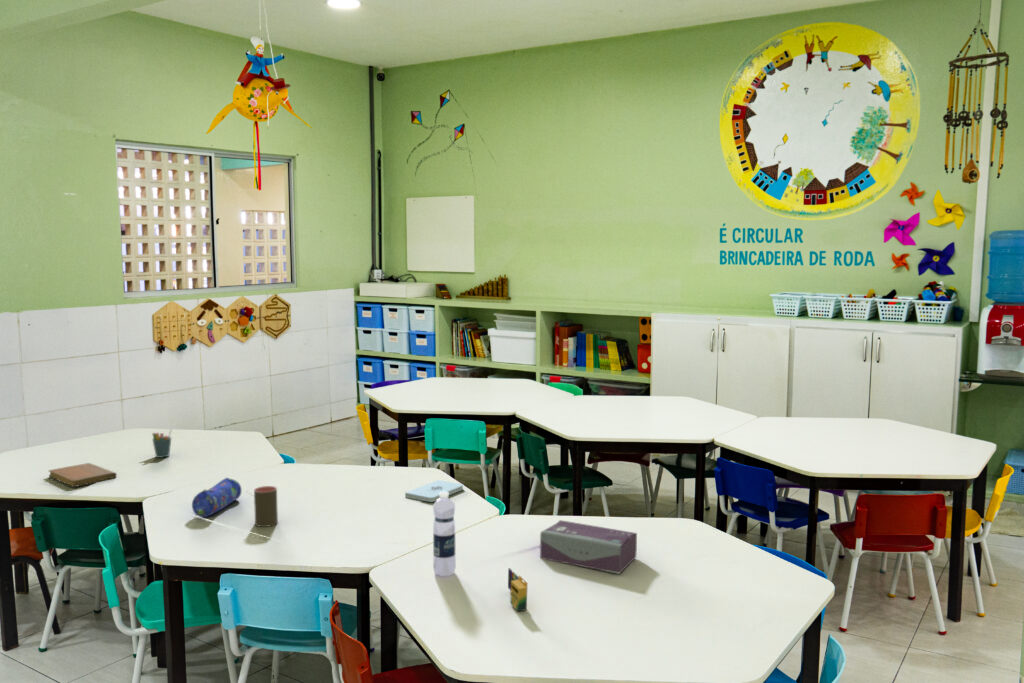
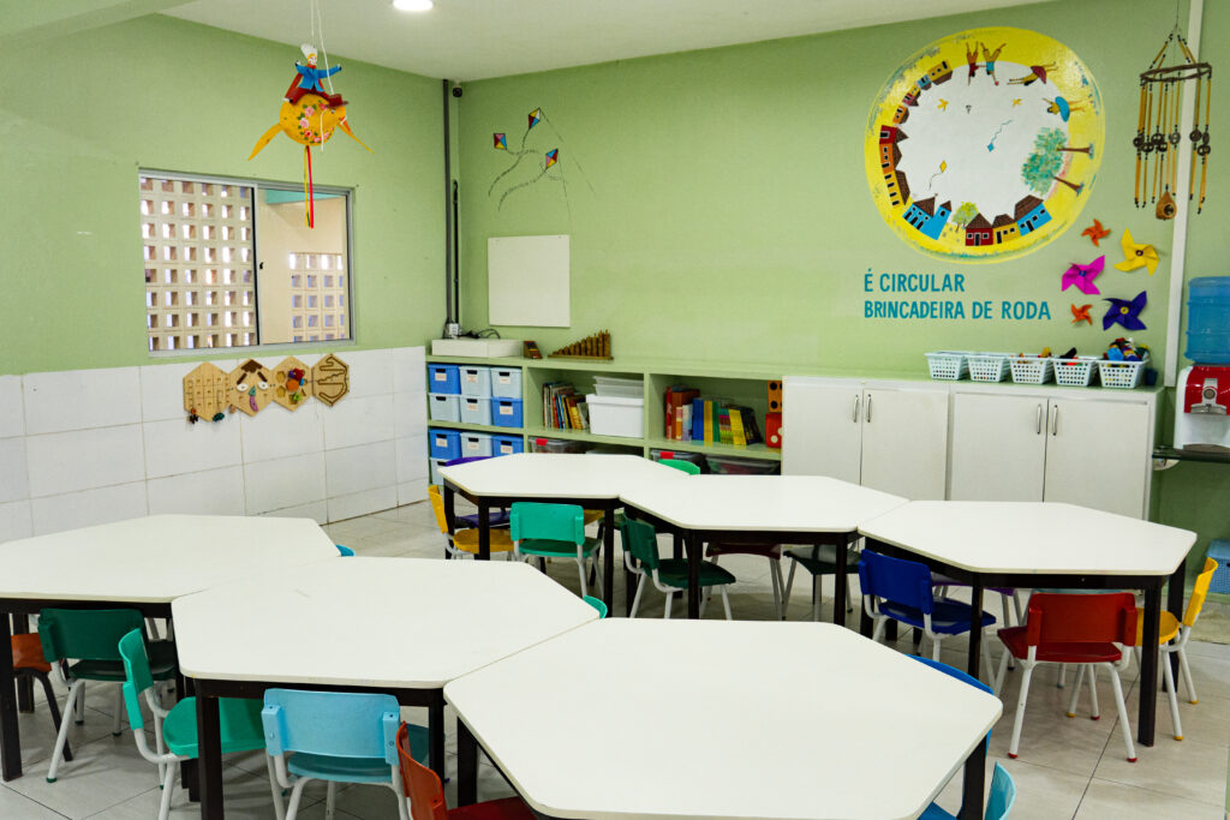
- tissue box [539,519,638,575]
- water bottle [432,492,457,577]
- pencil case [191,477,243,519]
- pen holder [151,427,173,459]
- cup [253,485,279,528]
- notebook [48,462,118,488]
- crayon [507,567,529,613]
- notepad [404,479,464,503]
